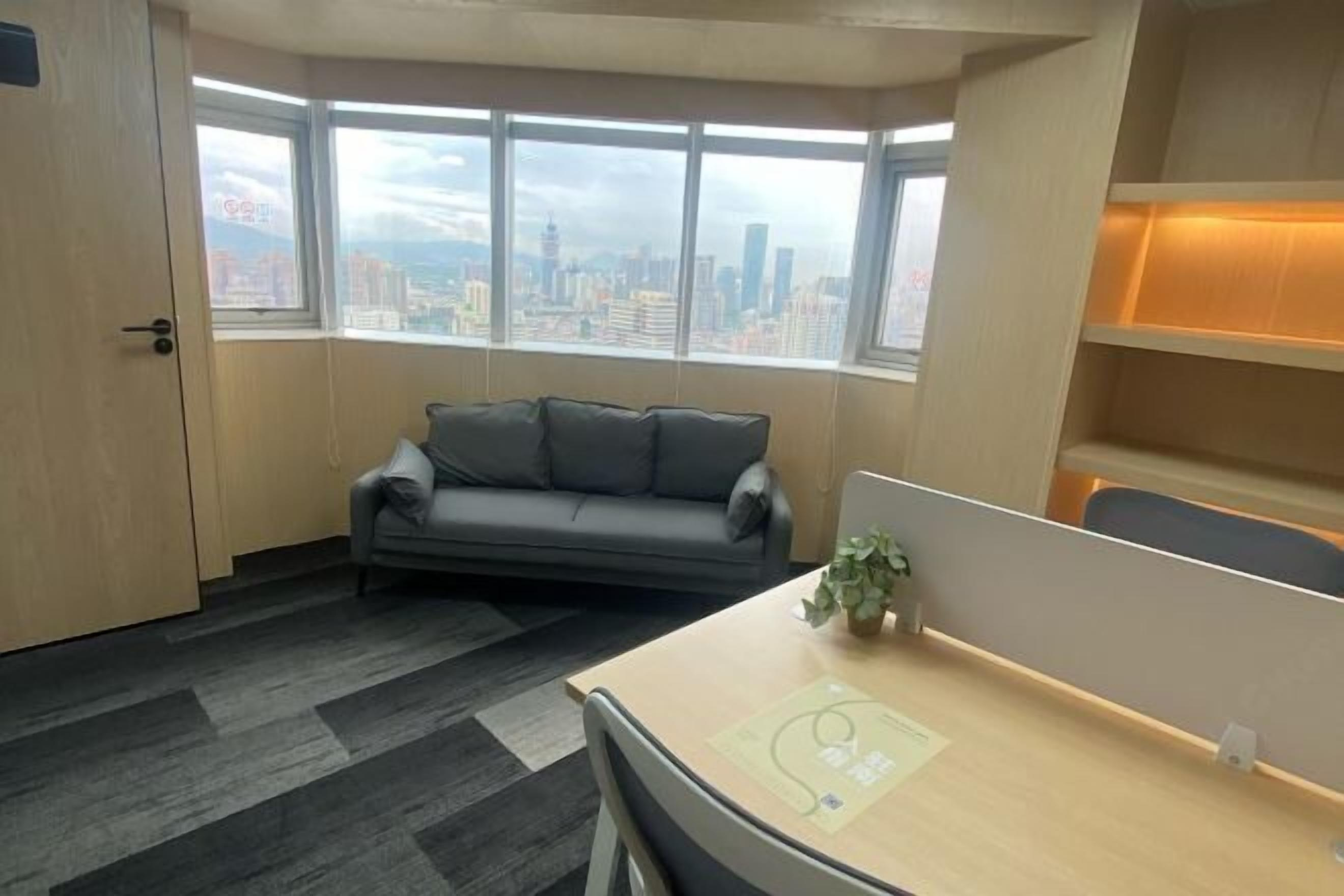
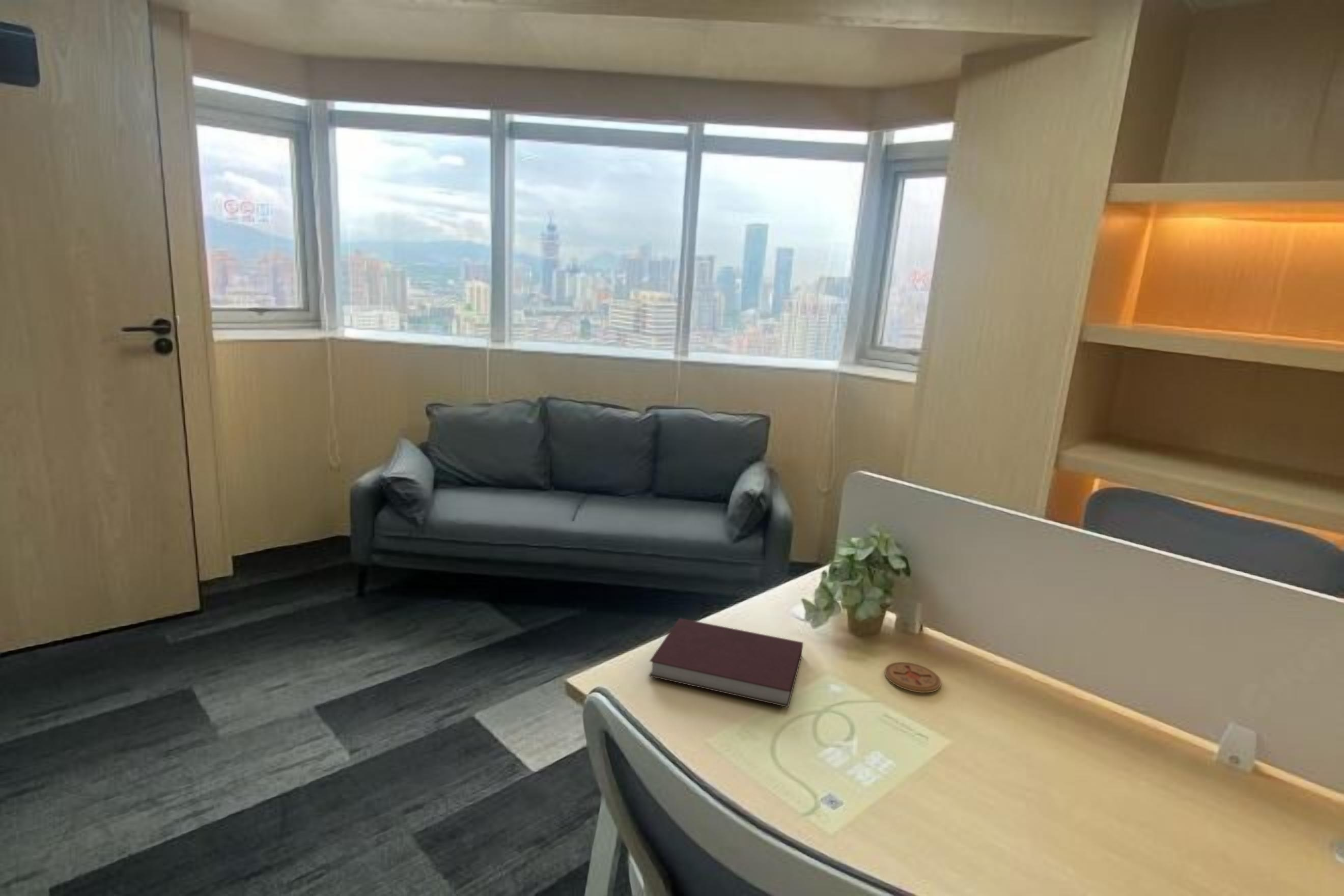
+ coaster [884,661,942,693]
+ notebook [648,618,804,708]
